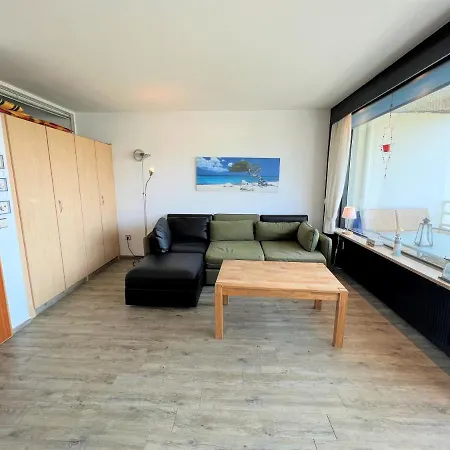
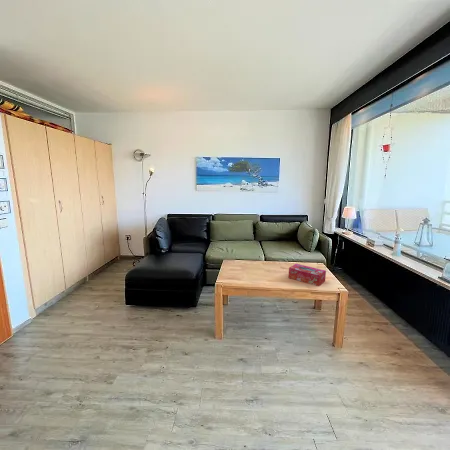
+ tissue box [287,263,327,287]
